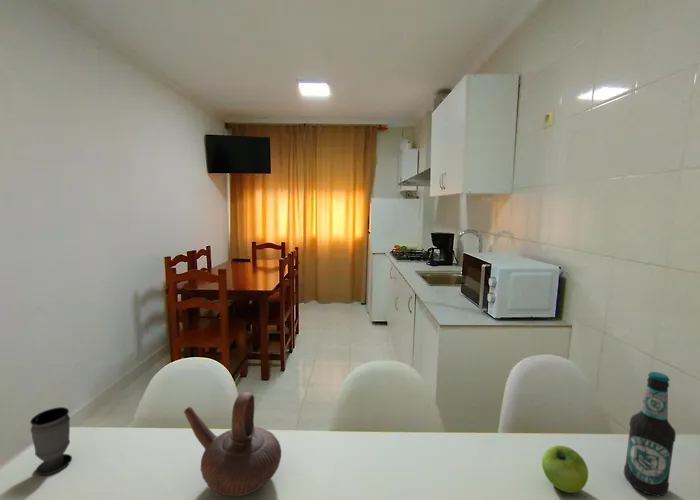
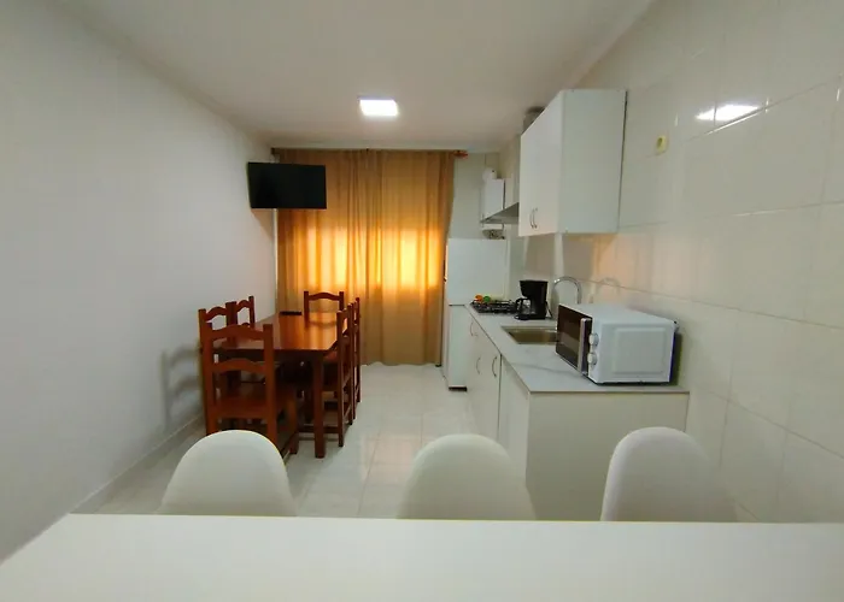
- bottle [623,371,677,497]
- teapot [183,391,282,497]
- fruit [541,445,589,494]
- cup [29,406,73,476]
